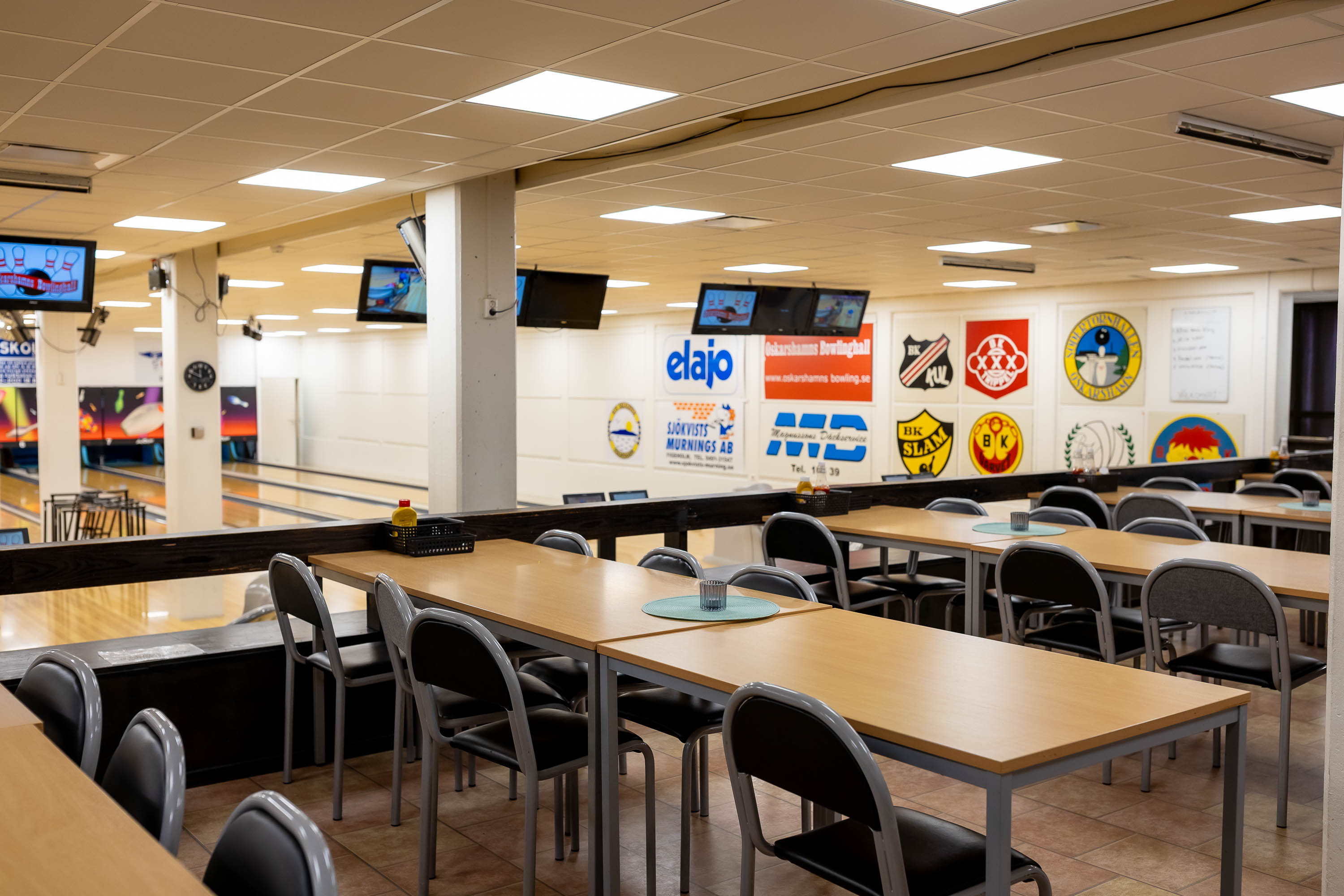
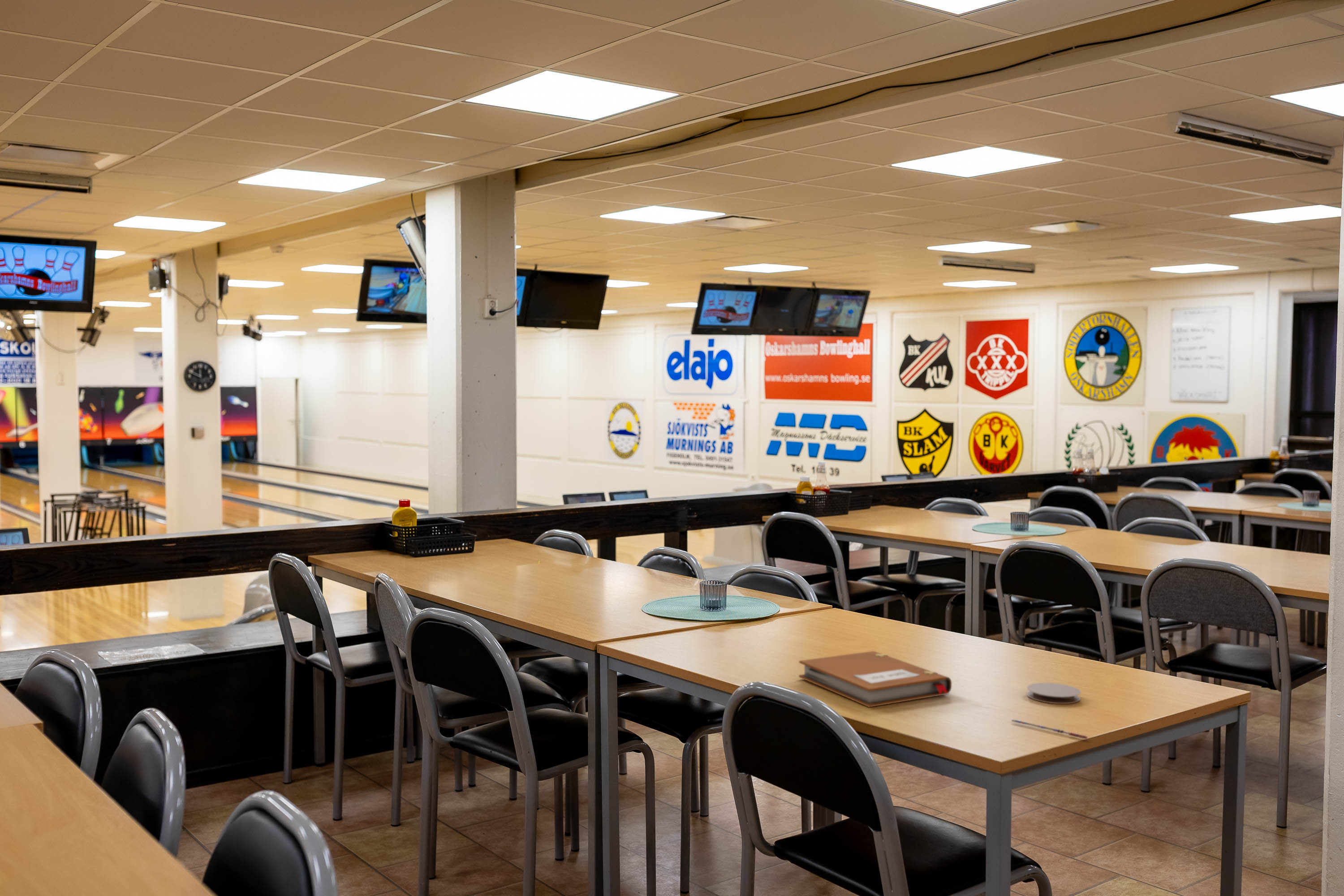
+ notebook [798,650,952,707]
+ coaster [1026,682,1081,704]
+ pen [1011,719,1088,739]
